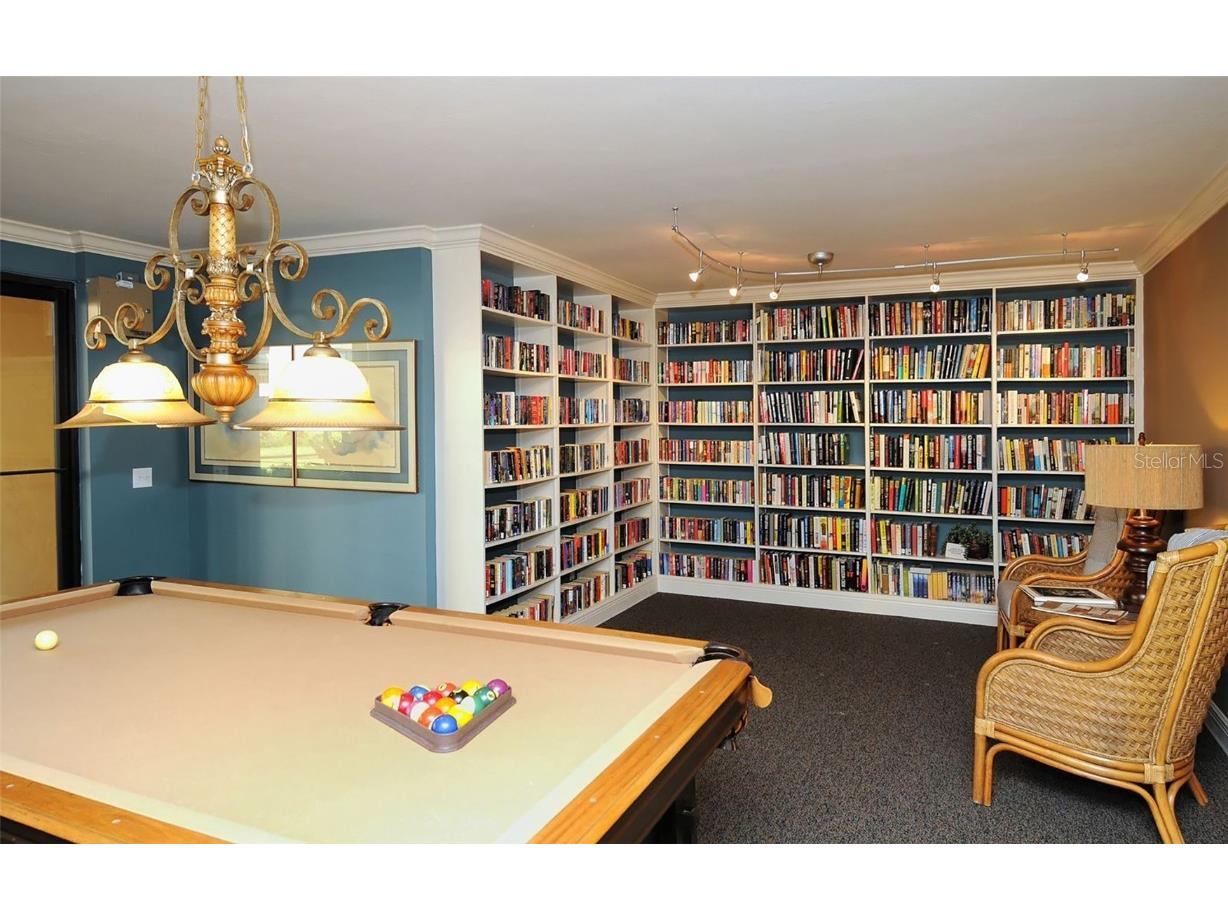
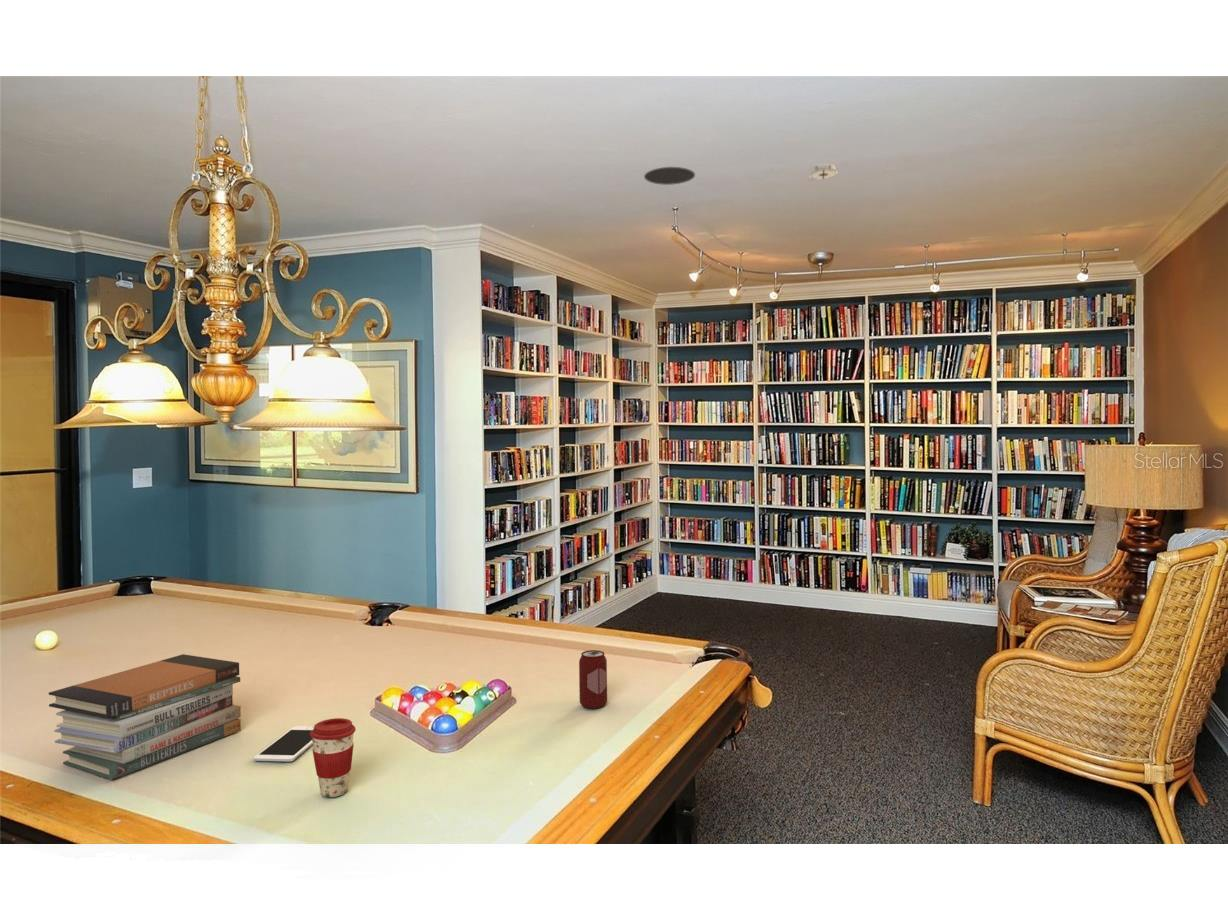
+ book stack [48,653,242,781]
+ cell phone [253,725,314,763]
+ coffee cup [310,717,357,798]
+ smoke detector [807,163,839,182]
+ beverage can [578,649,608,710]
+ recessed light [643,165,696,186]
